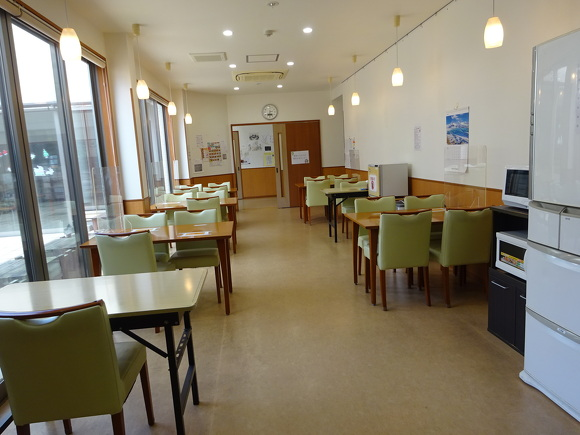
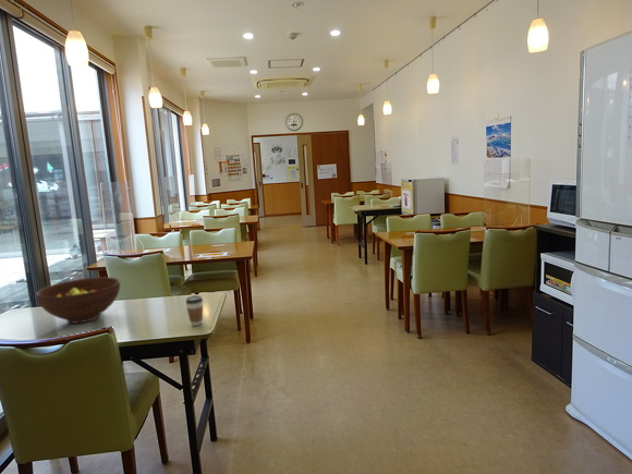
+ fruit bowl [35,276,121,325]
+ coffee cup [184,294,204,327]
